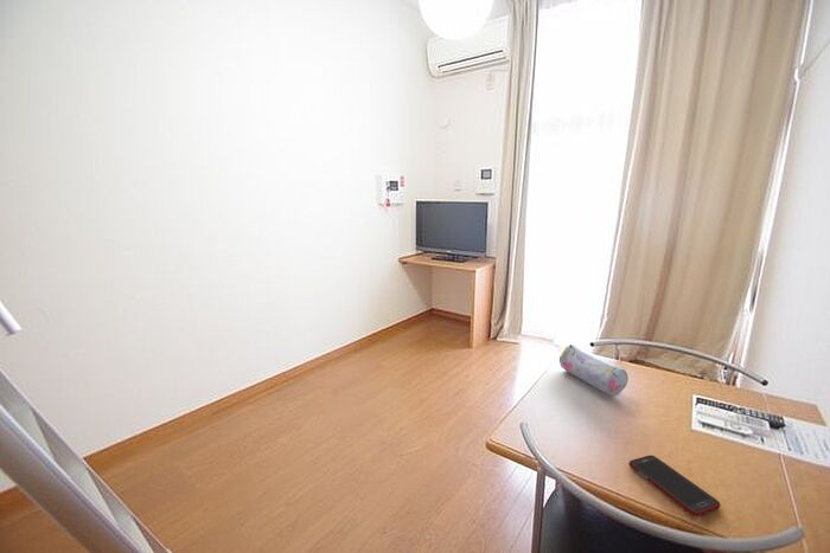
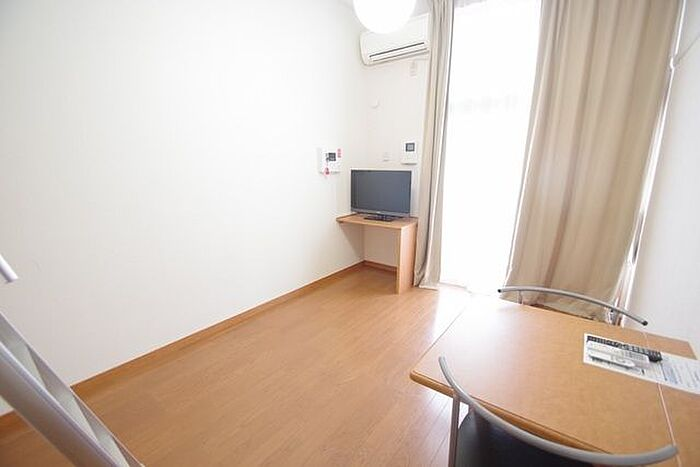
- pencil case [558,343,630,397]
- cell phone [627,454,722,517]
